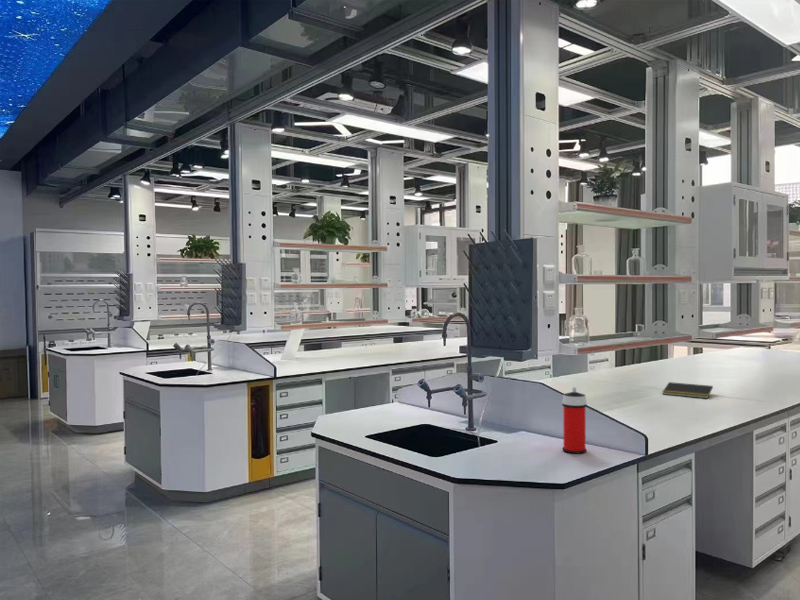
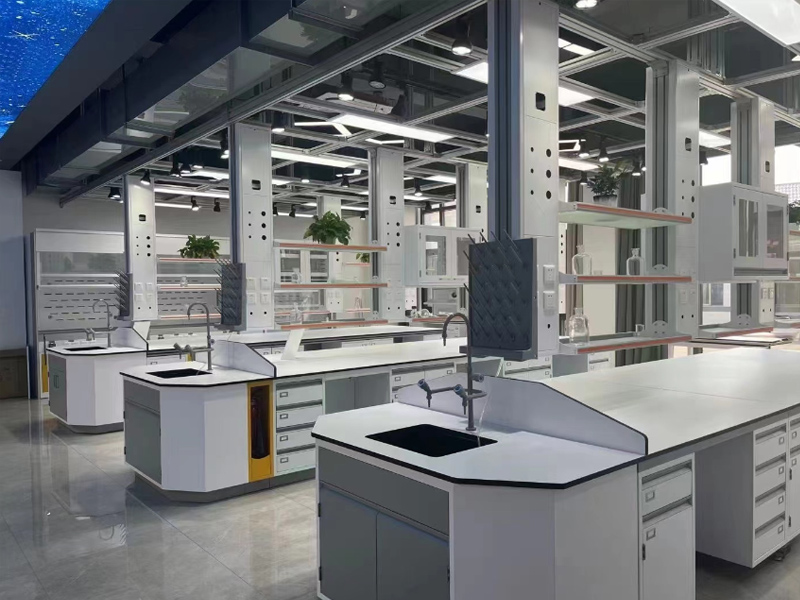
- notepad [662,381,714,399]
- spray can [561,386,588,455]
